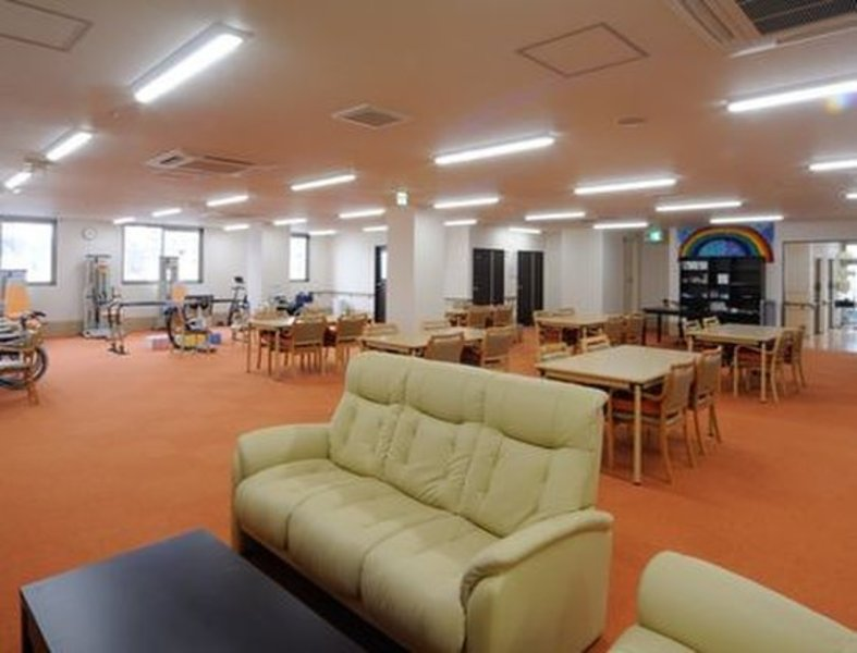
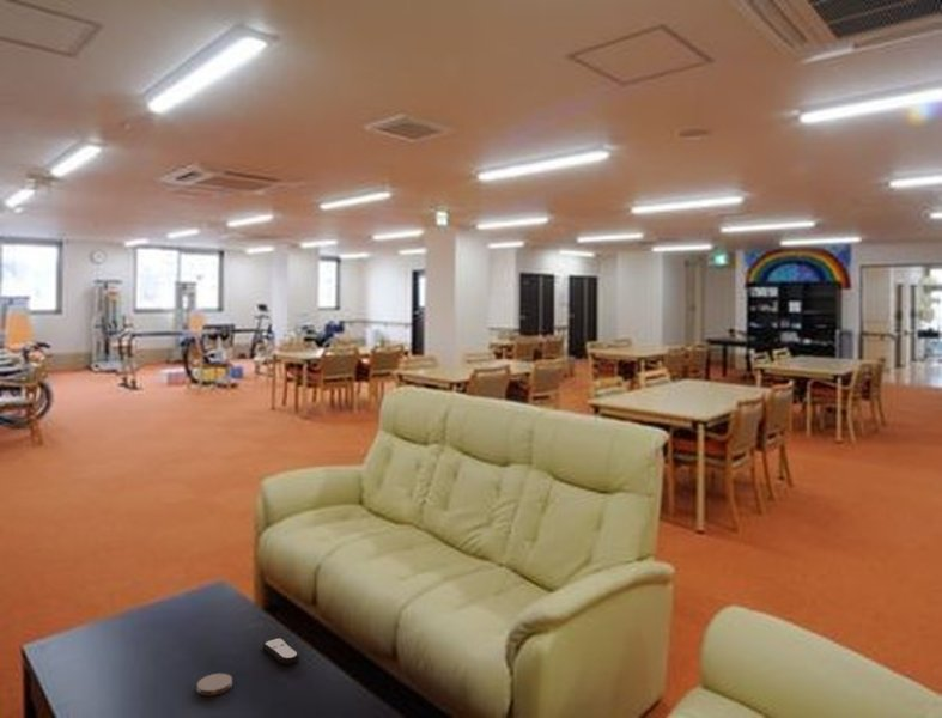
+ coaster [196,673,233,696]
+ remote control [261,637,302,665]
